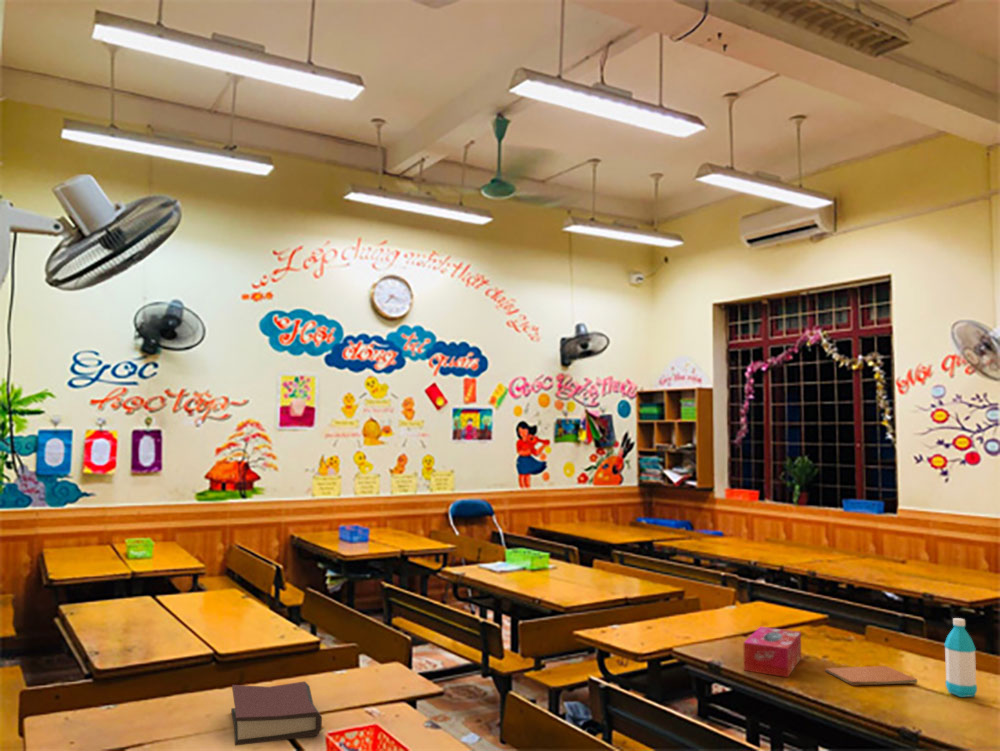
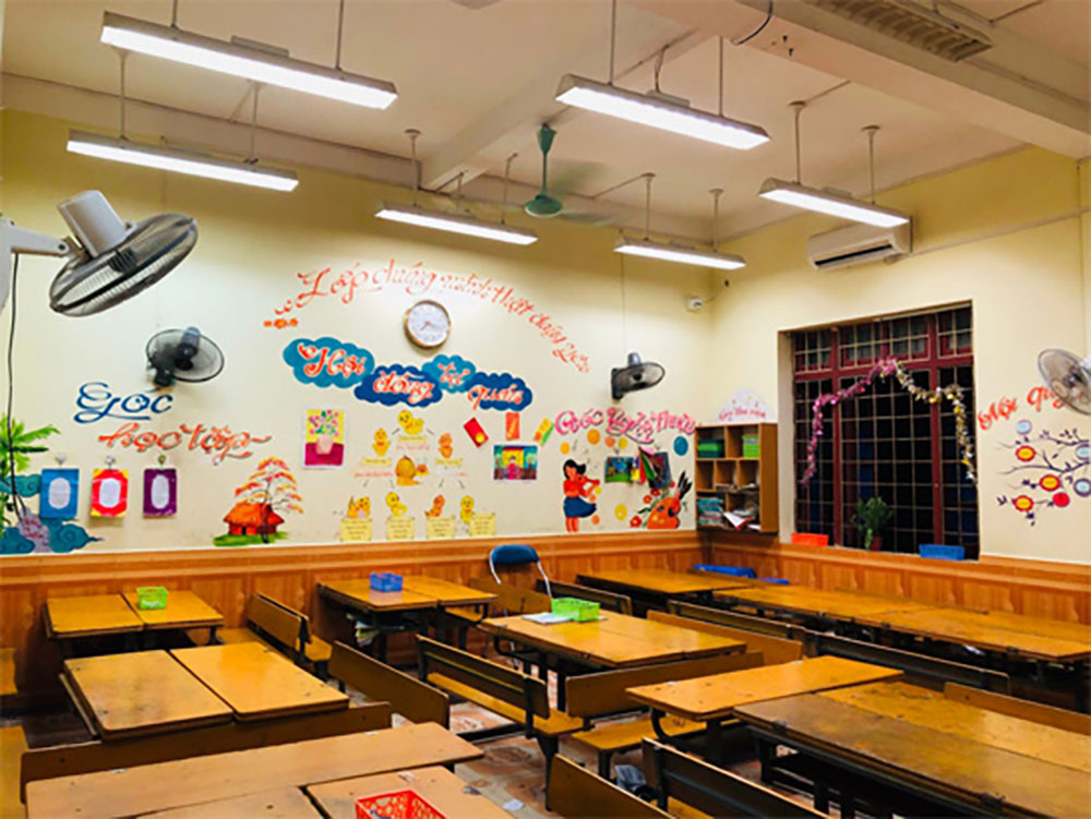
- tissue box [743,626,802,678]
- water bottle [943,617,978,698]
- book [824,665,918,687]
- hardback book [230,680,323,747]
